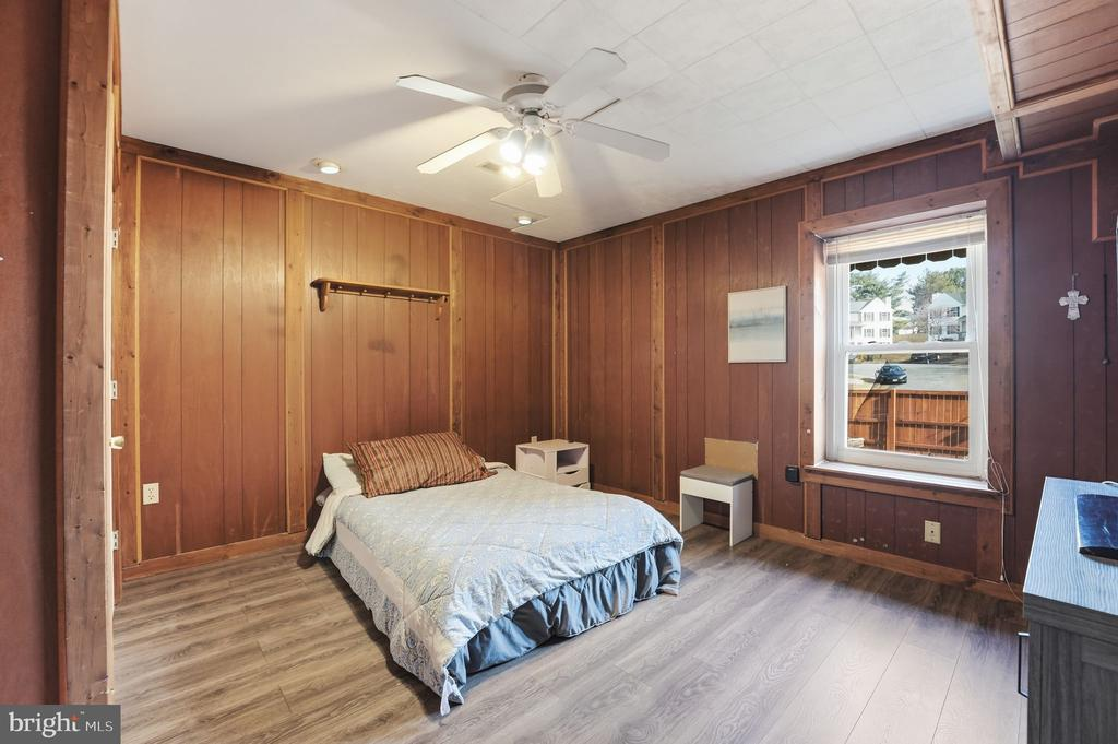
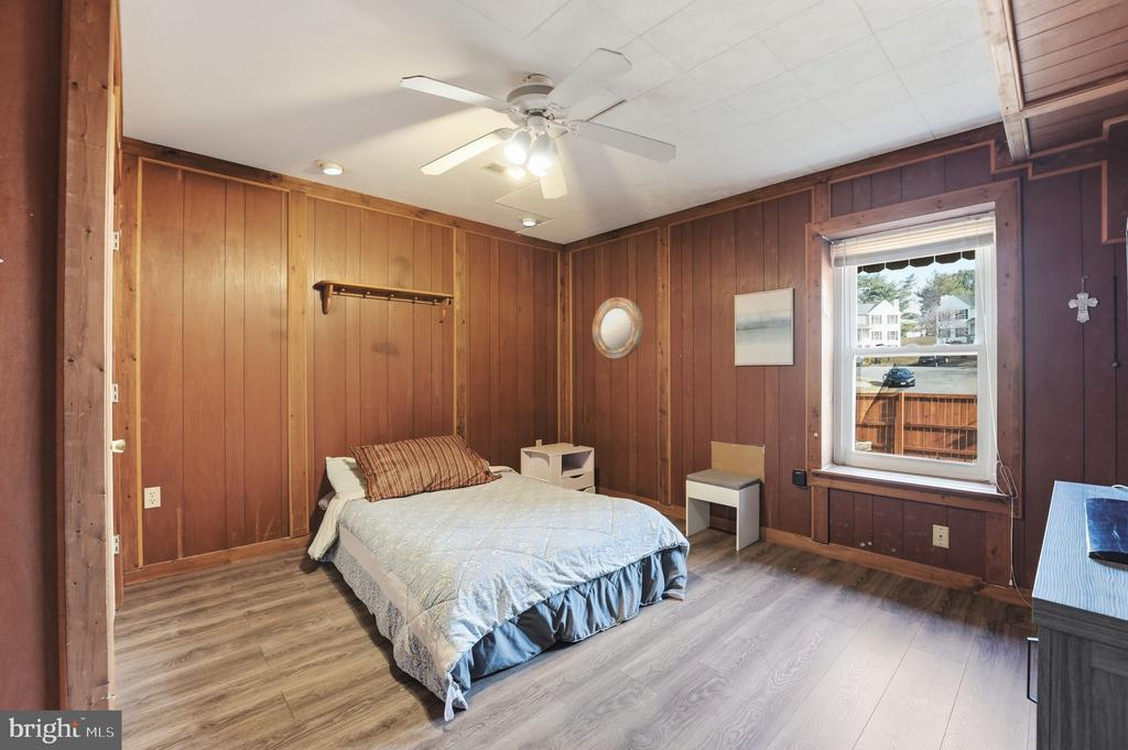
+ home mirror [592,296,644,360]
